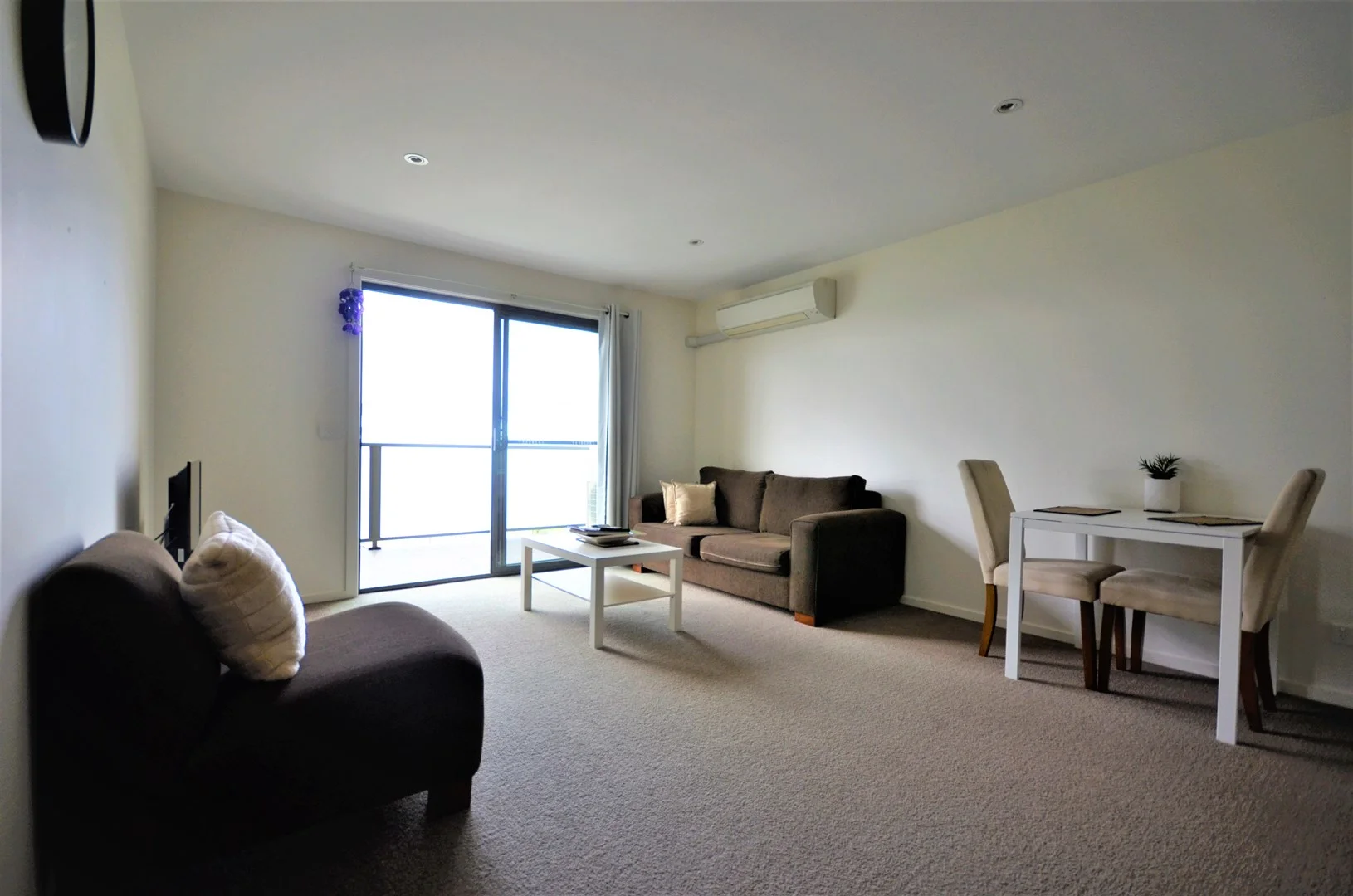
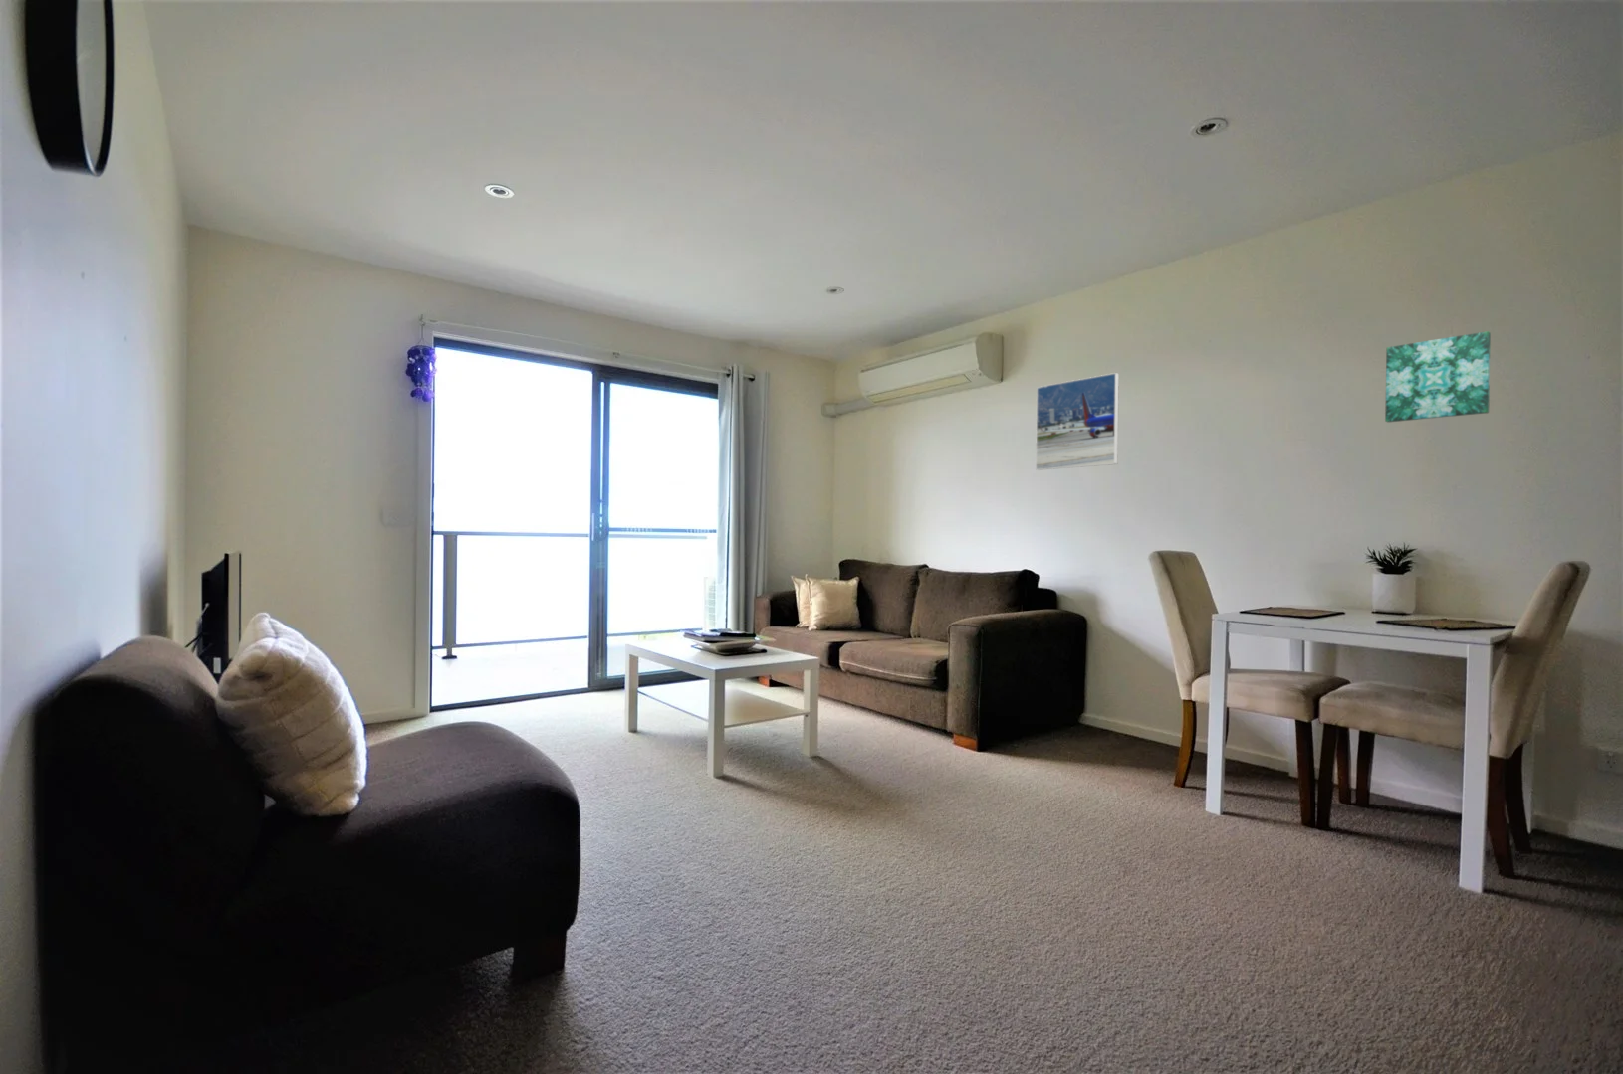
+ wall art [1384,330,1491,423]
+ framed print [1034,372,1120,471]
